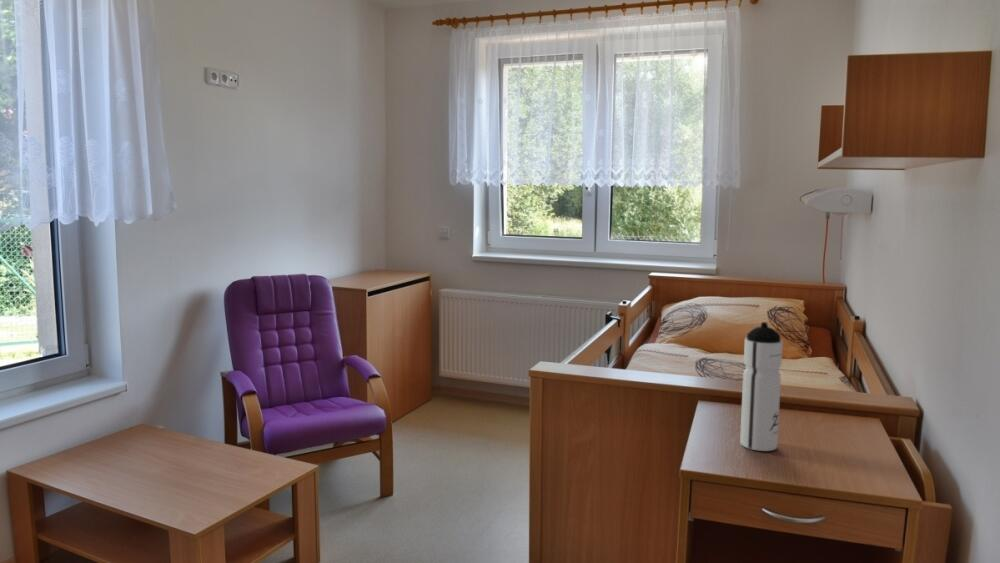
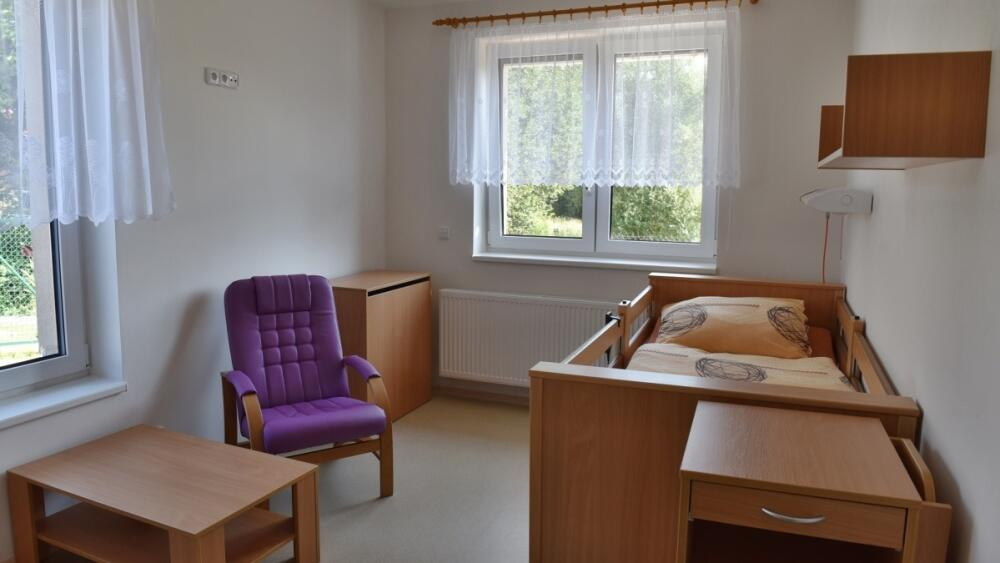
- water bottle [739,321,784,452]
